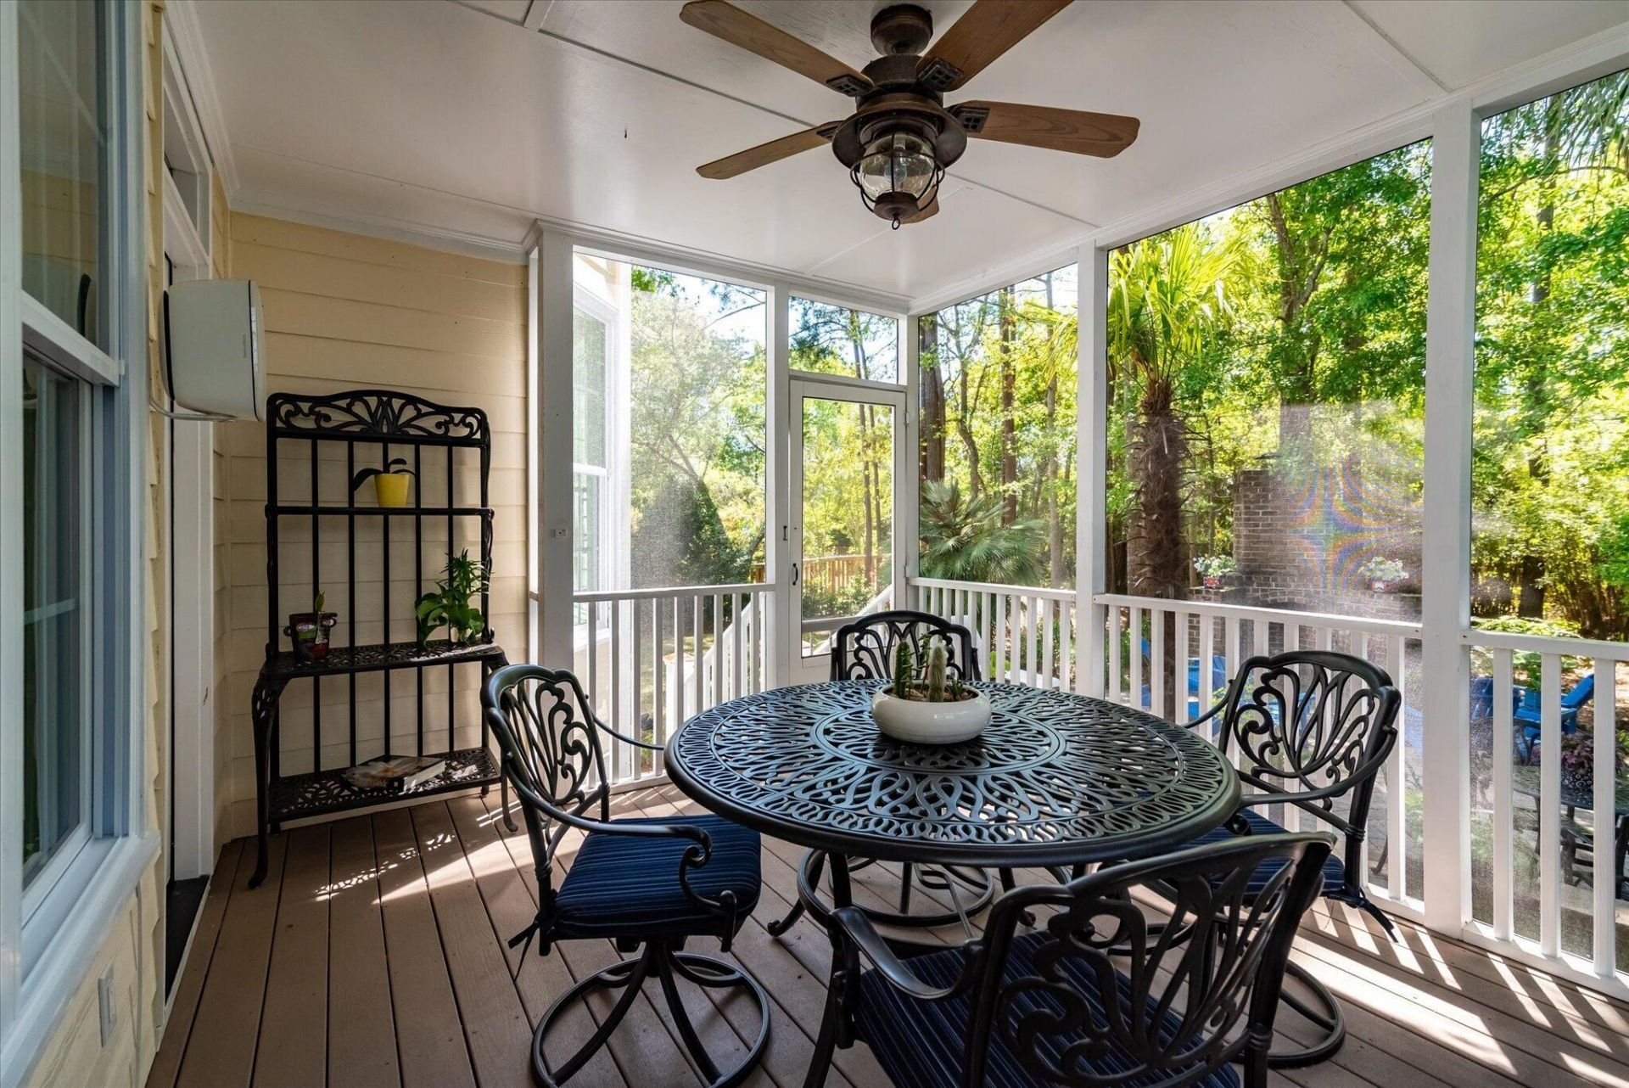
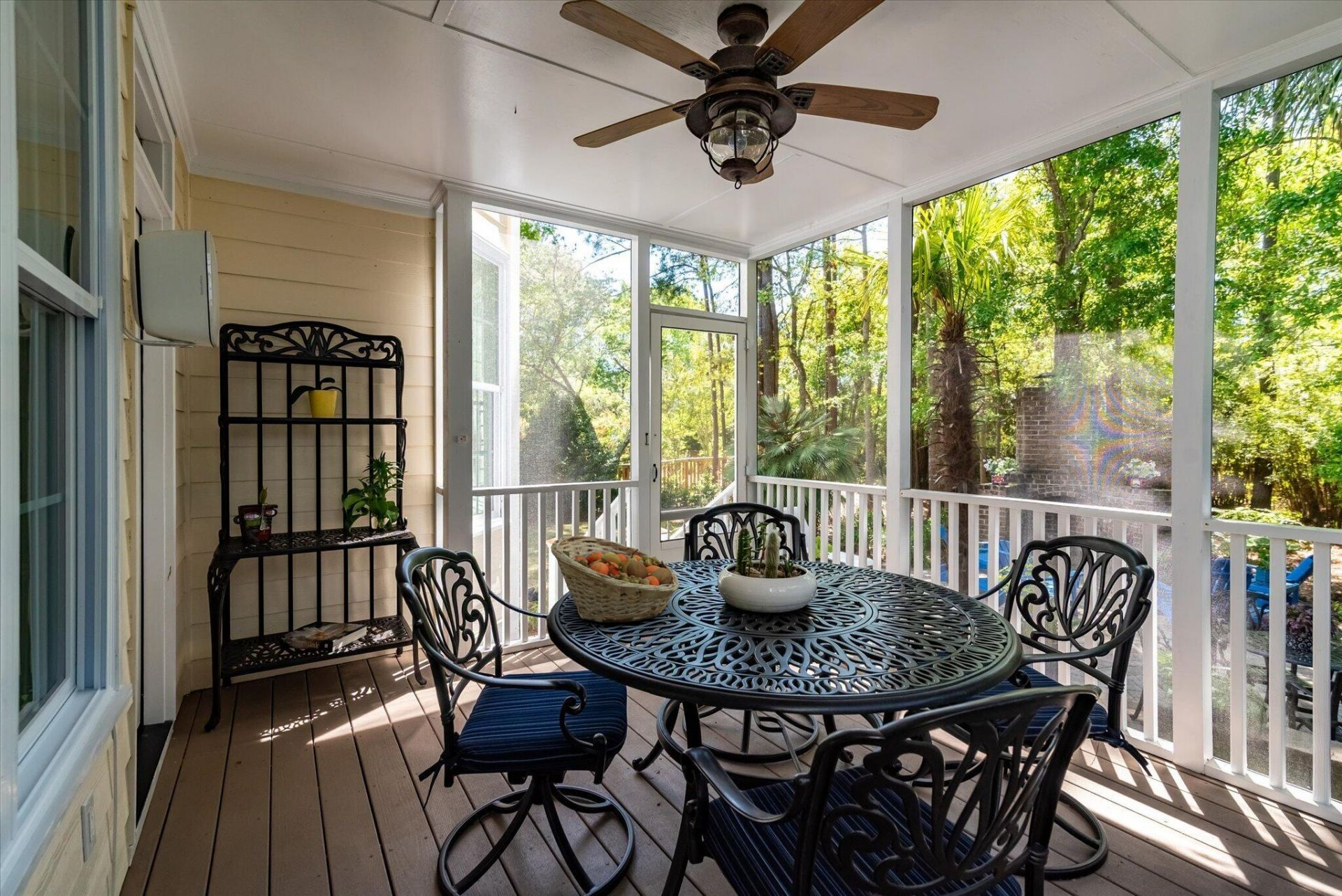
+ fruit basket [550,535,680,623]
